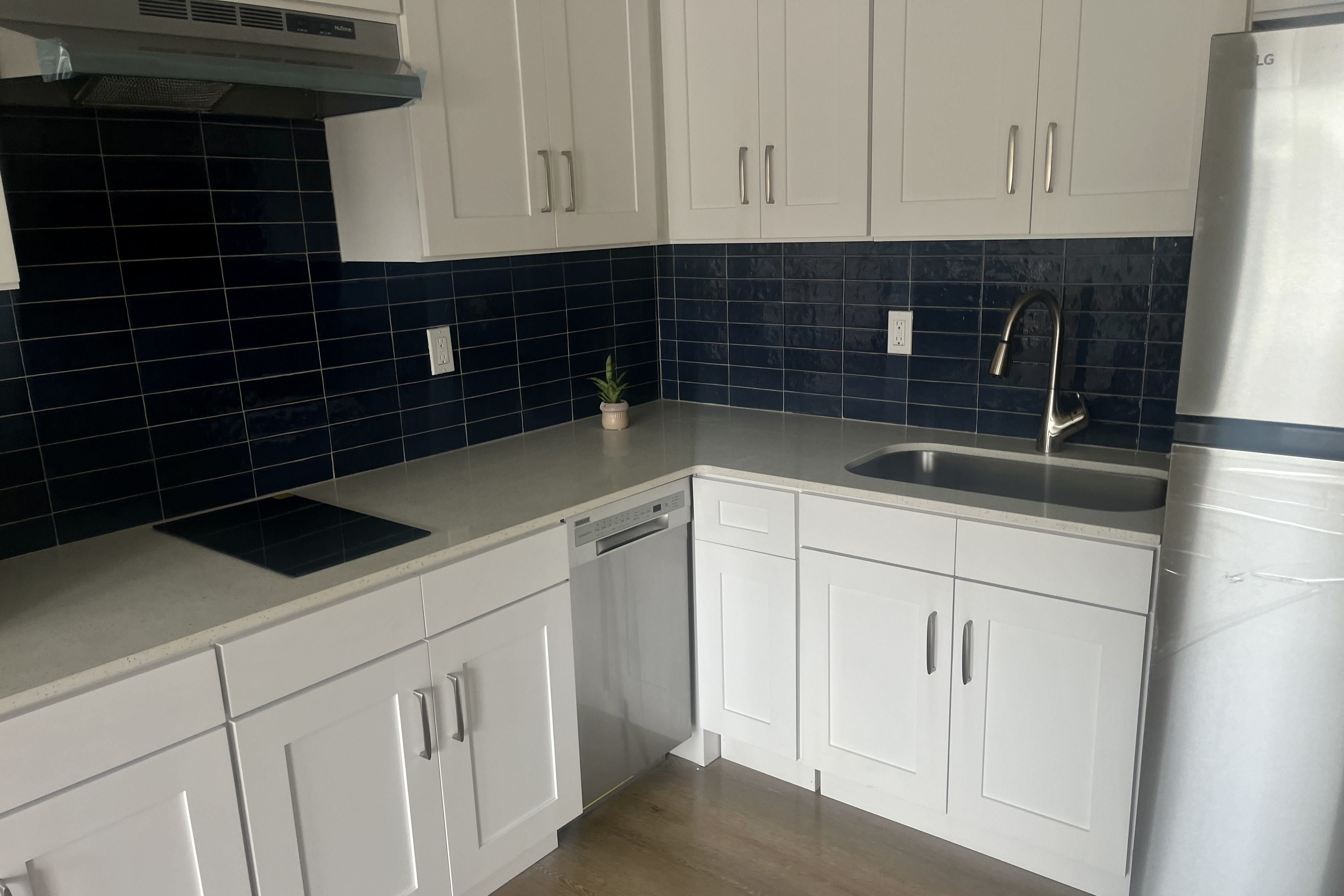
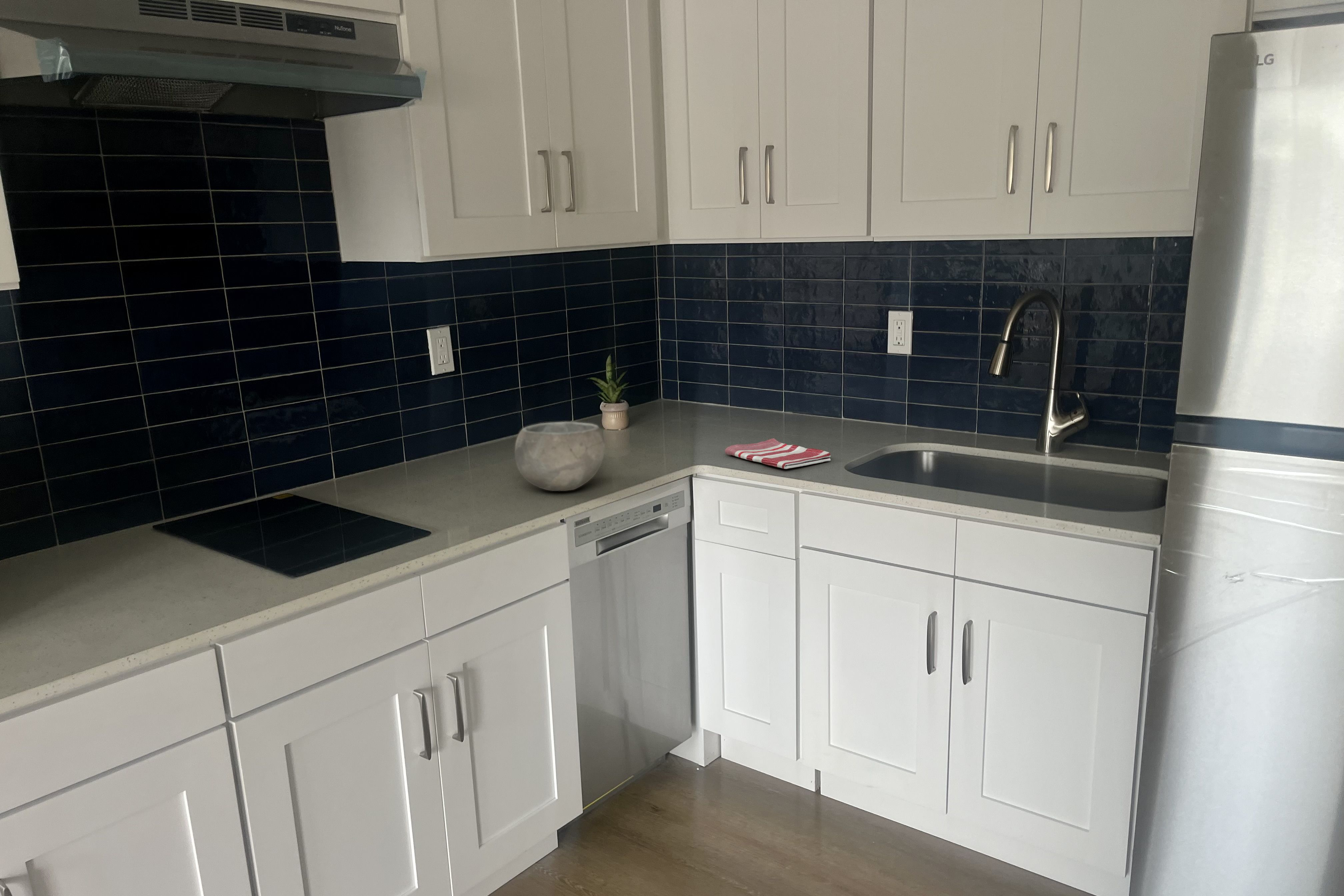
+ bowl [514,421,606,491]
+ dish towel [725,438,831,469]
